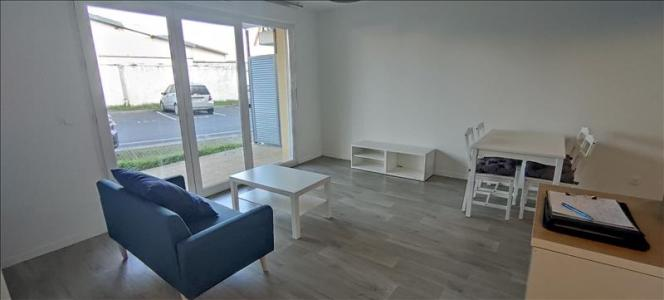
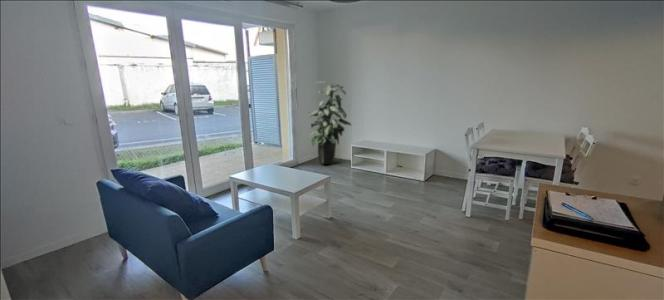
+ indoor plant [307,80,352,165]
